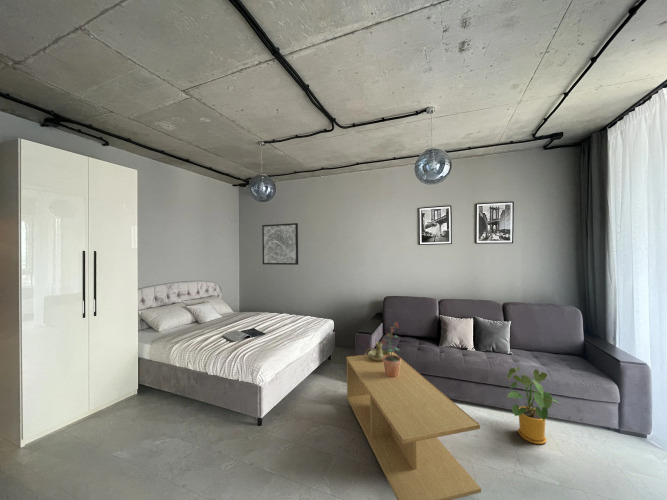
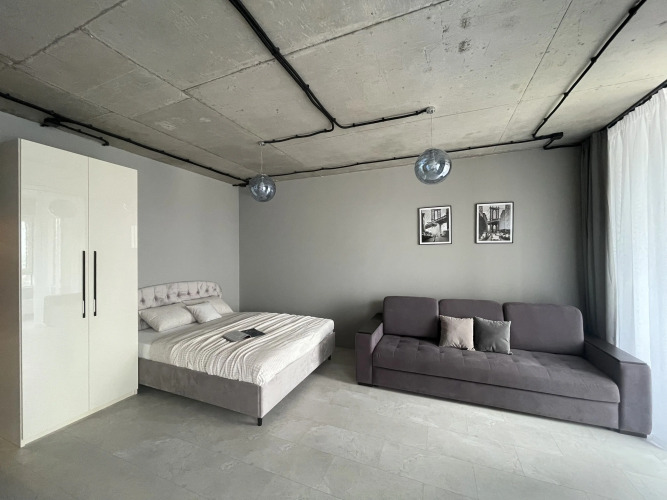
- wall art [261,222,299,266]
- potted plant [381,322,401,377]
- candle holder [364,341,390,361]
- coffee table [345,351,482,500]
- house plant [506,366,560,445]
